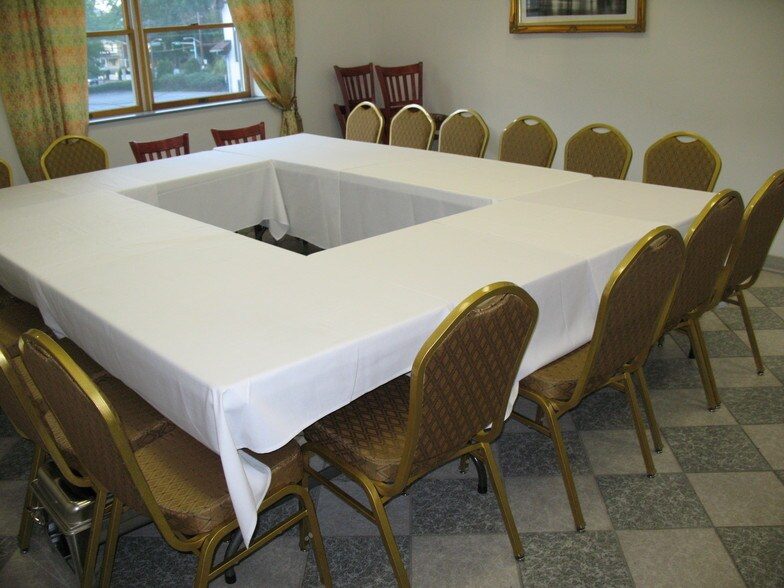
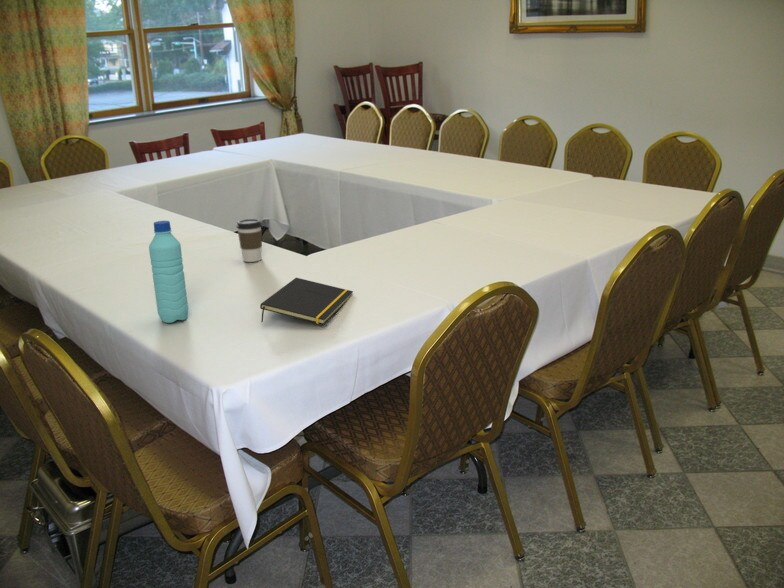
+ water bottle [148,220,189,324]
+ coffee cup [236,218,263,263]
+ notepad [259,277,354,326]
